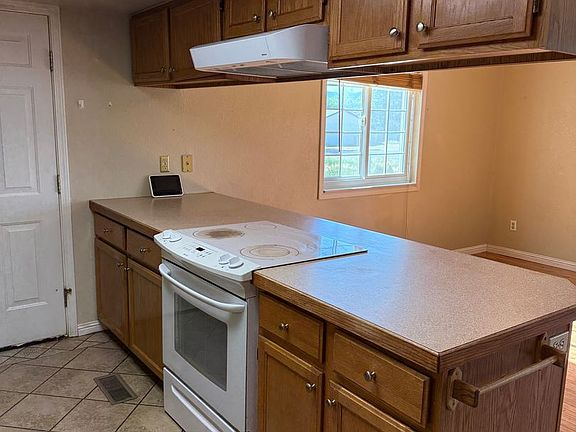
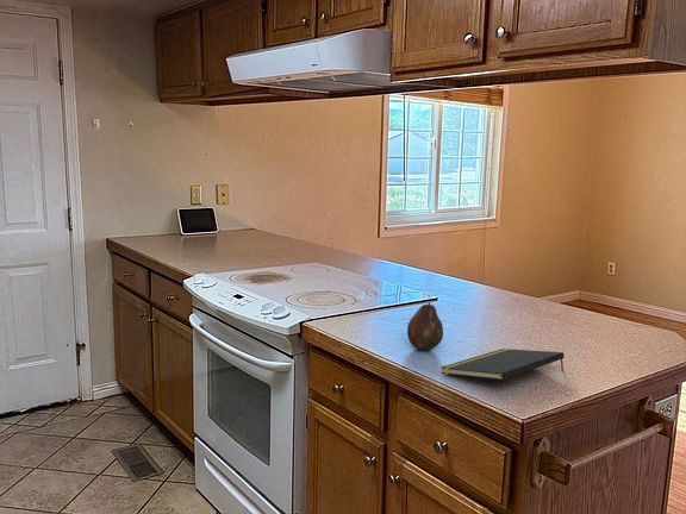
+ notepad [439,347,566,381]
+ fruit [406,301,444,352]
